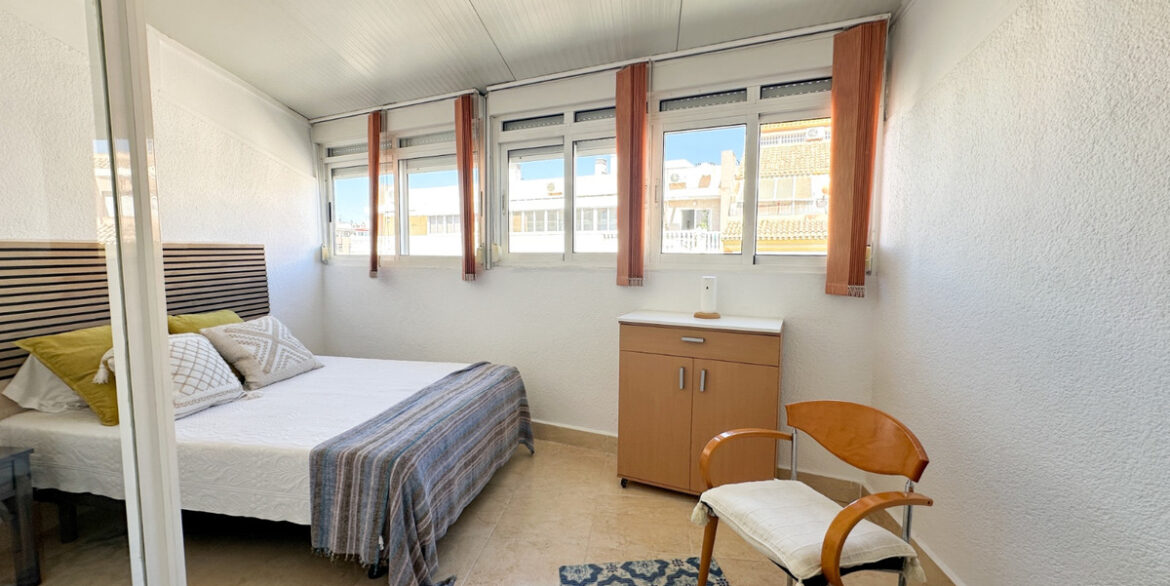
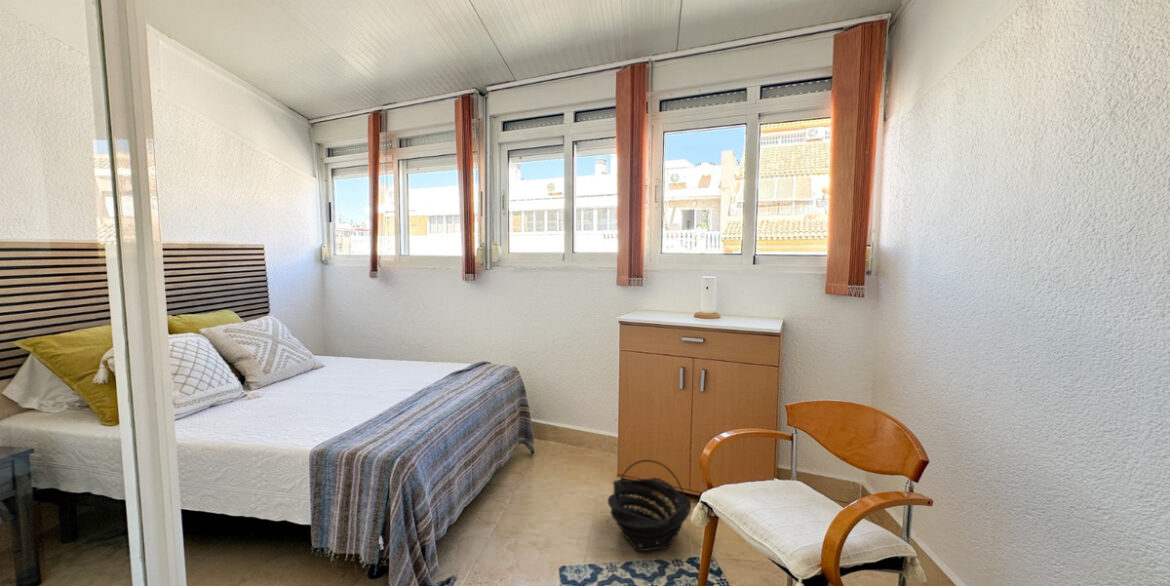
+ basket [606,459,692,552]
